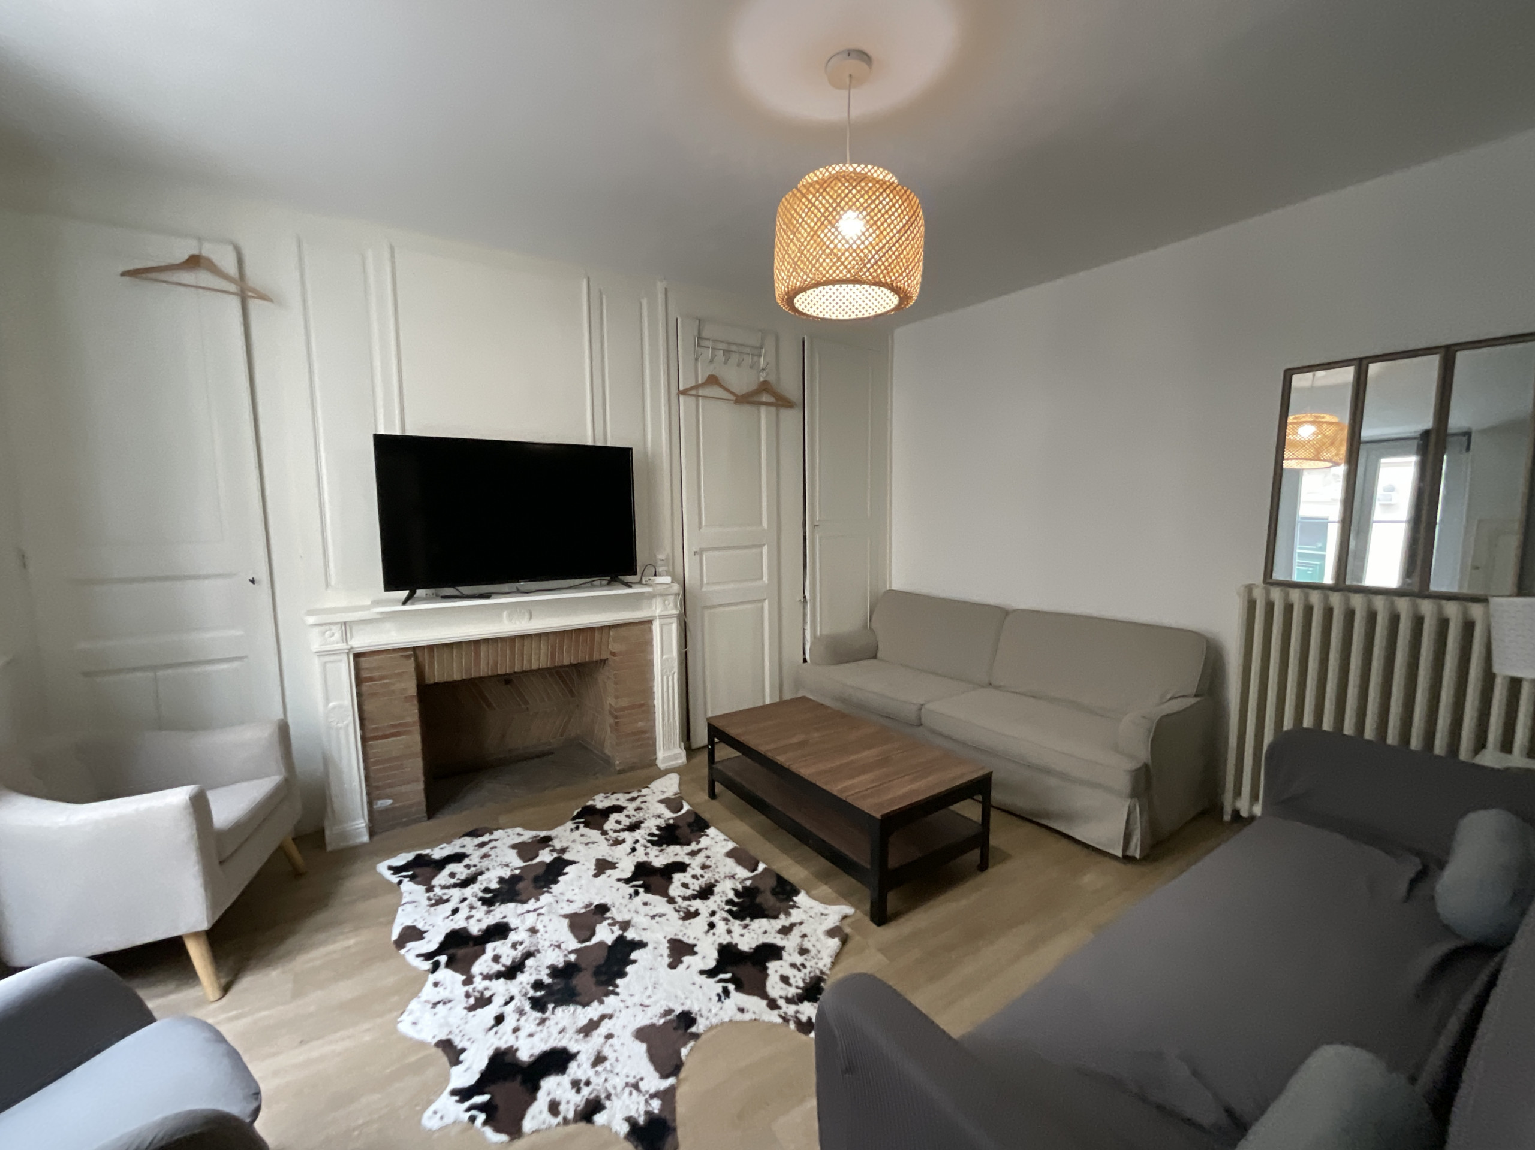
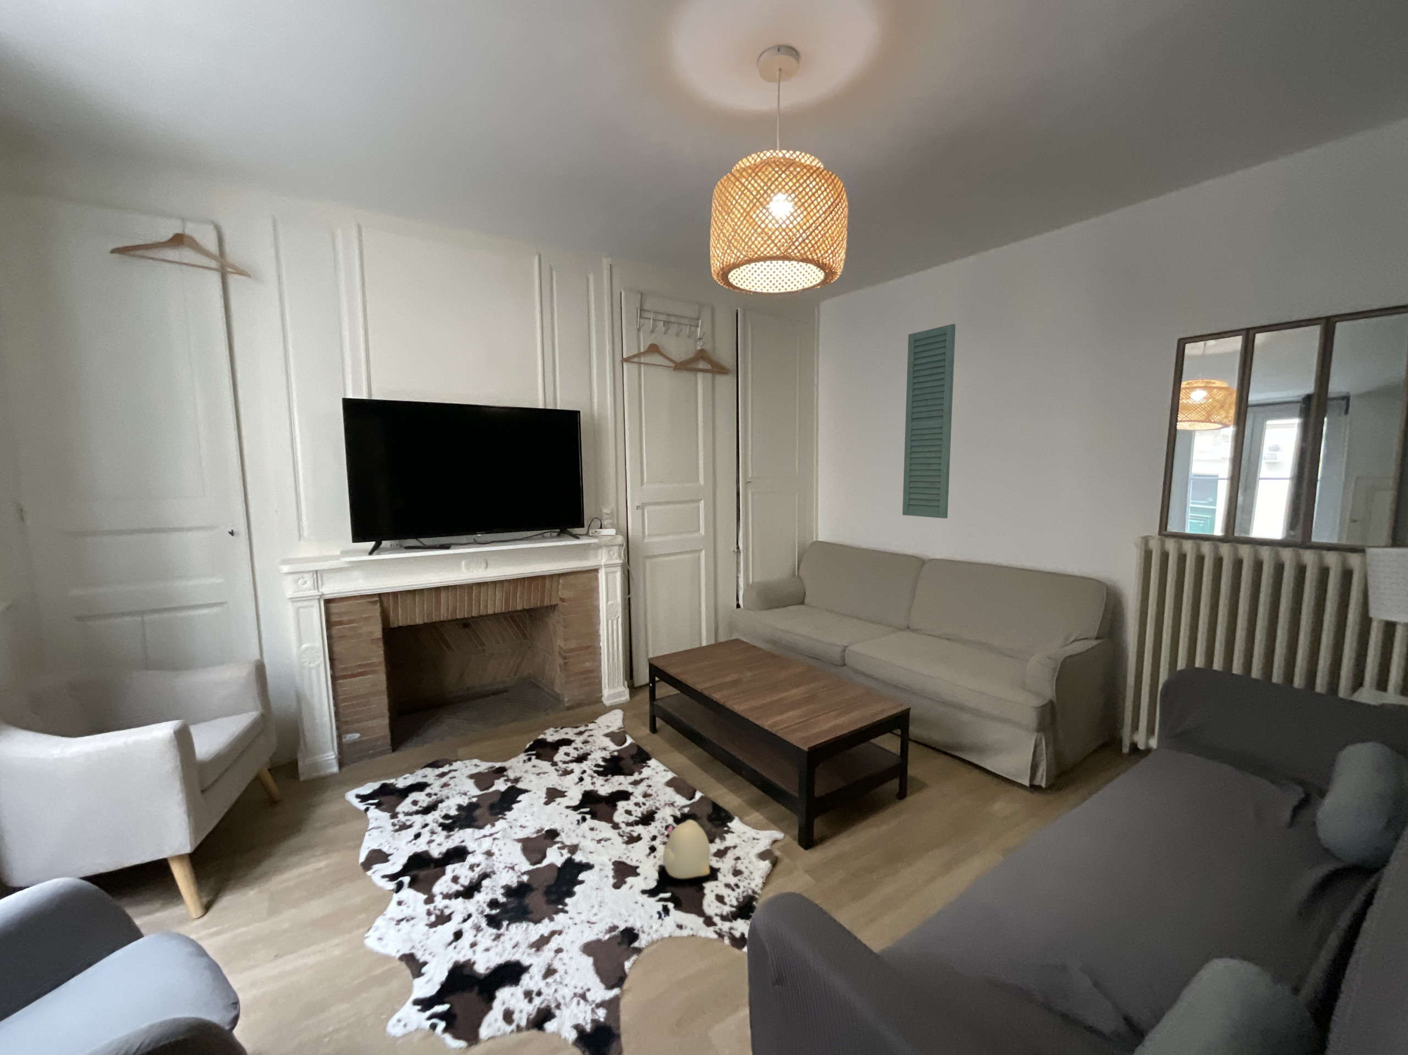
+ wall art [902,324,956,519]
+ plush toy [662,819,711,879]
